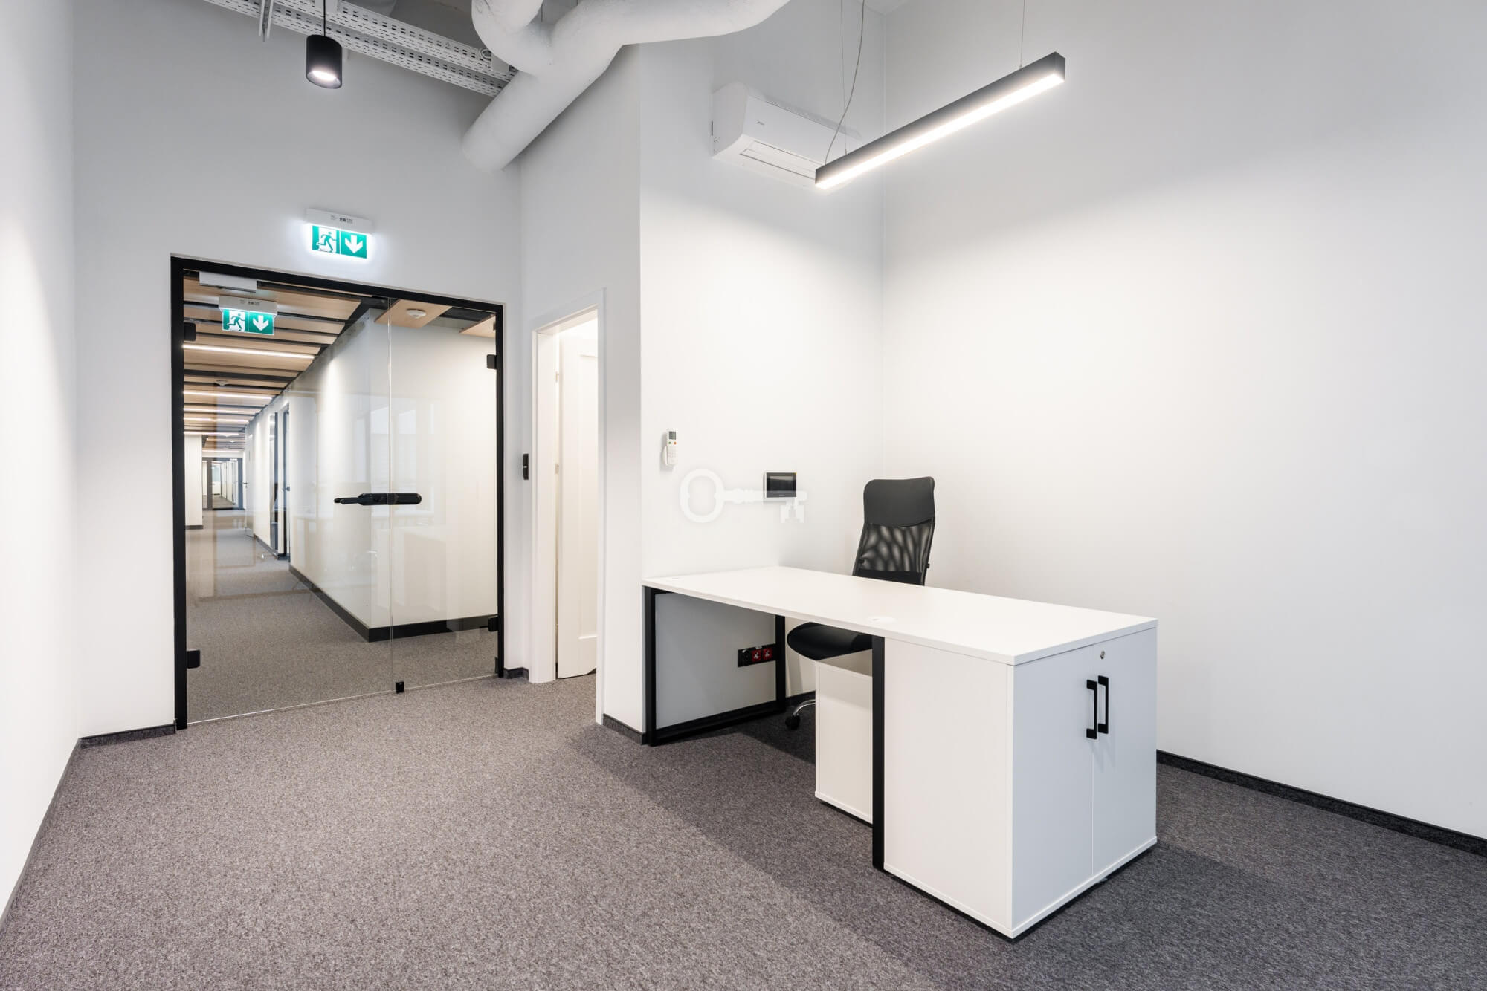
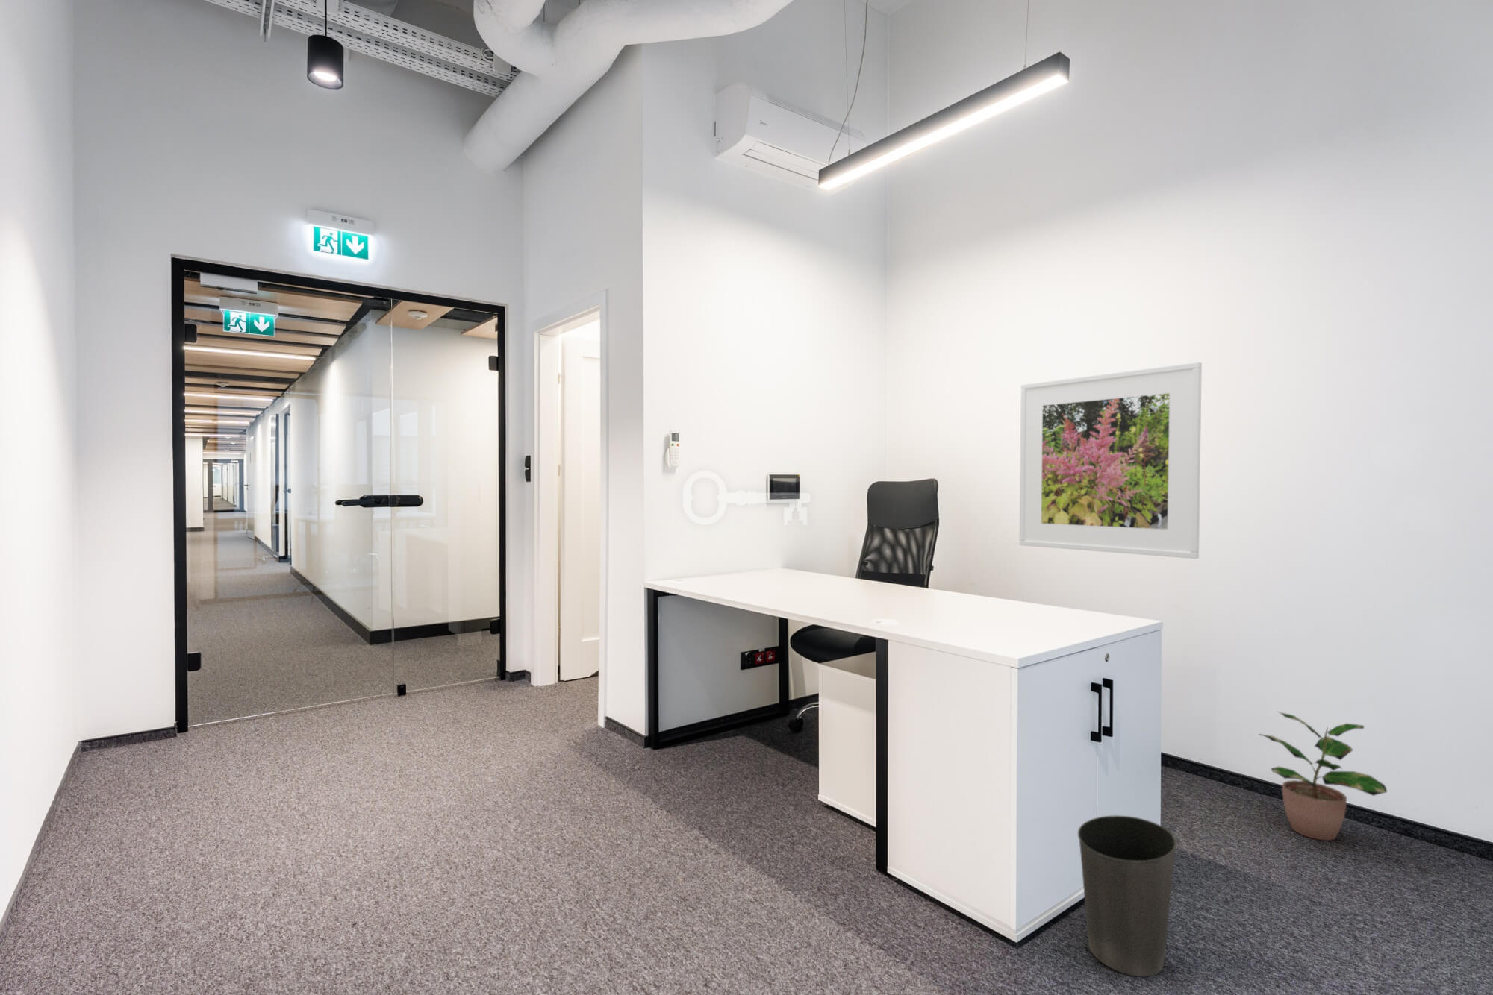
+ potted plant [1257,711,1387,842]
+ waste basket [1078,814,1178,977]
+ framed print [1019,361,1203,560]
